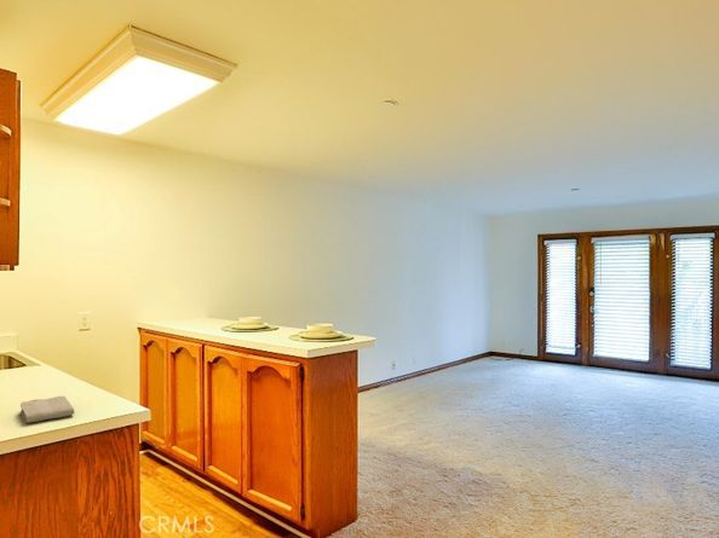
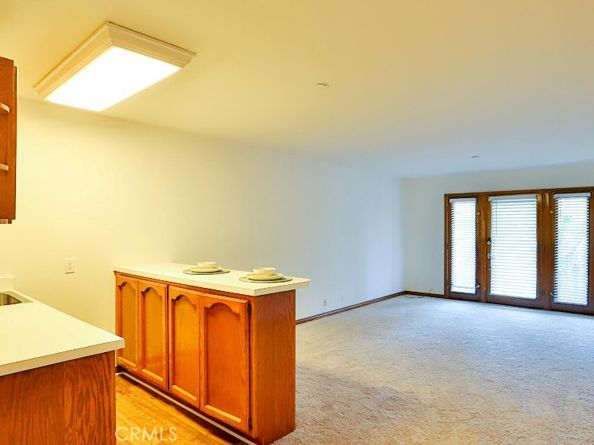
- washcloth [19,395,75,424]
